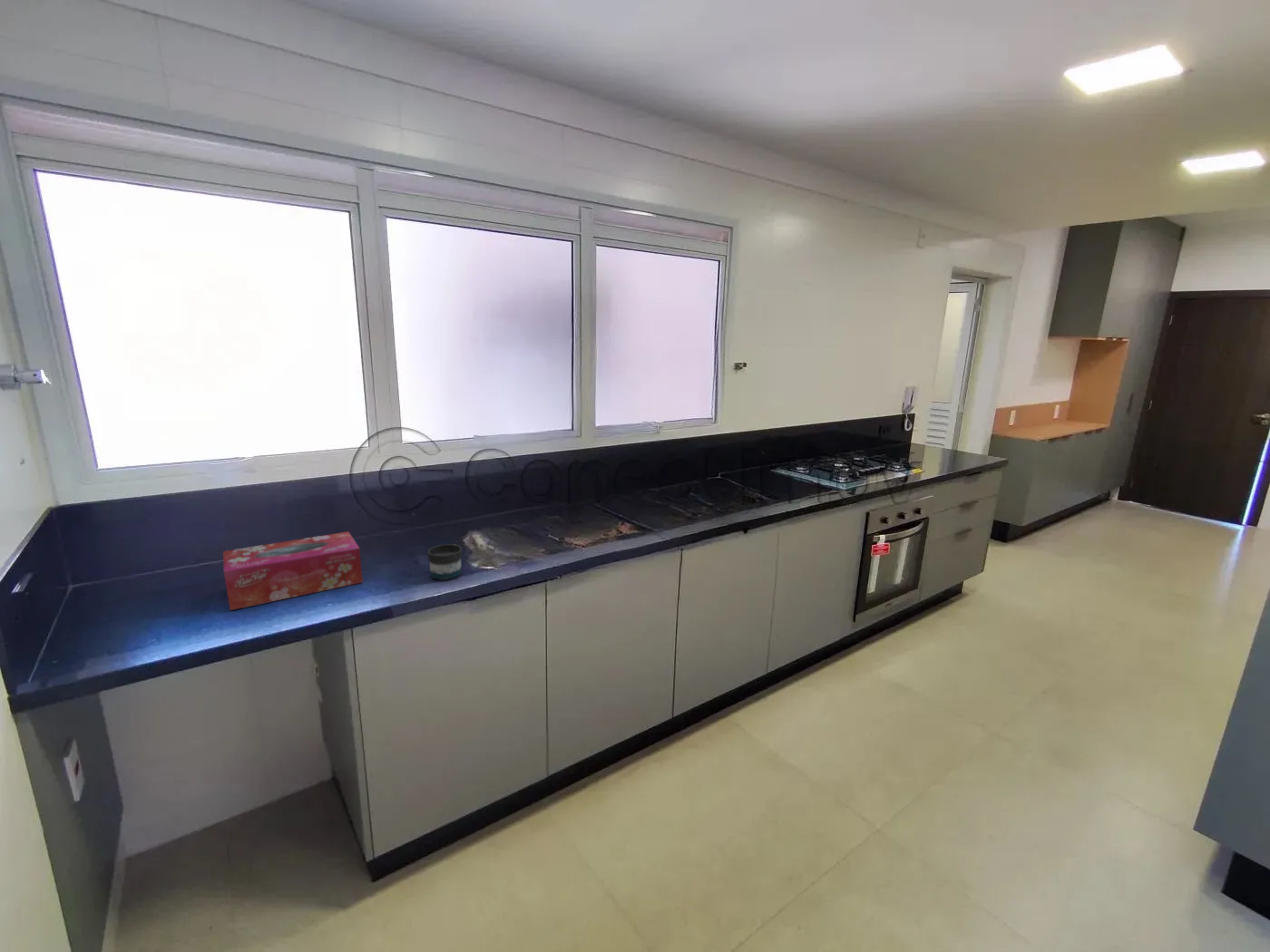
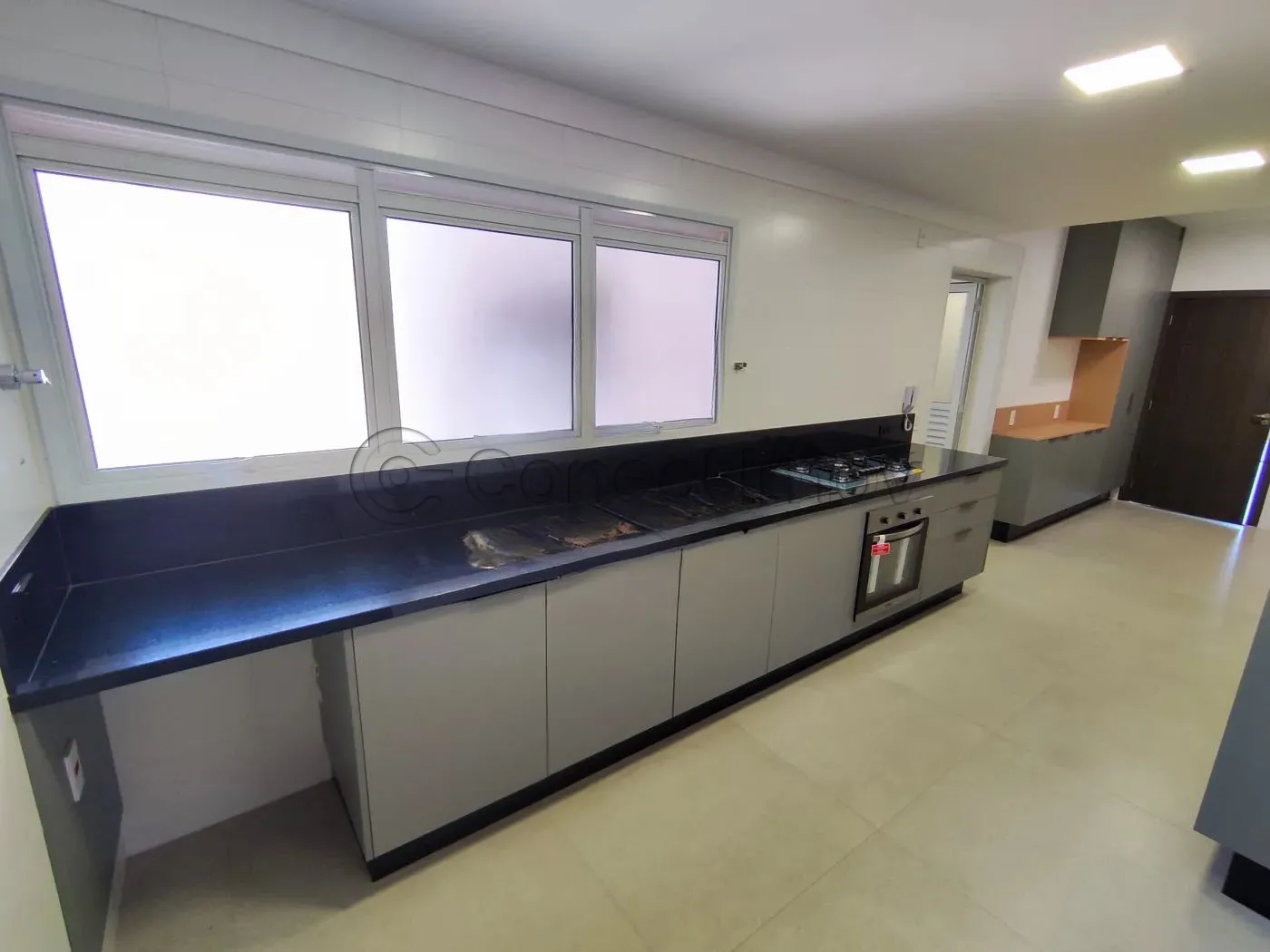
- tissue box [222,530,364,611]
- mug [427,543,463,581]
